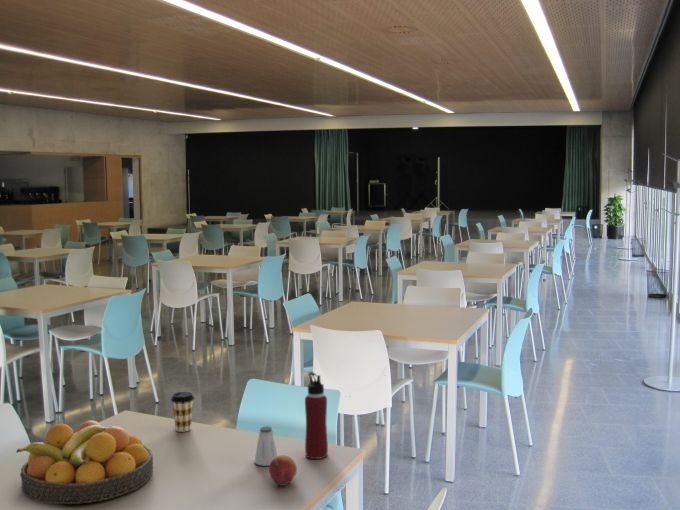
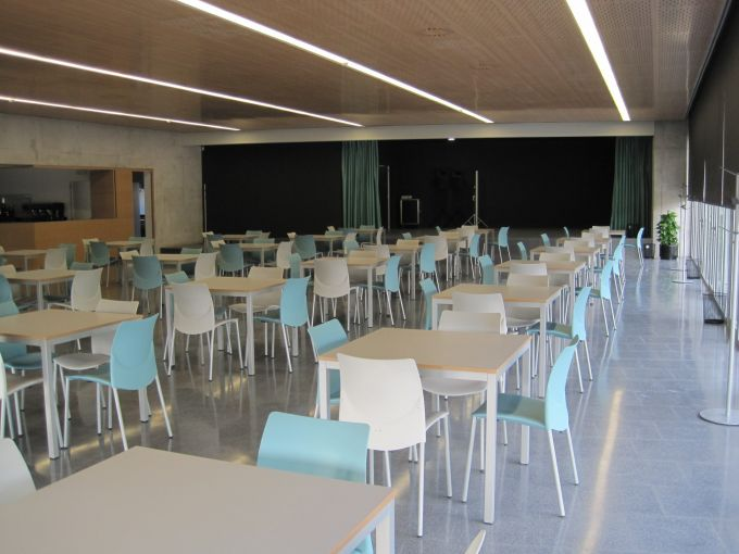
- saltshaker [253,425,279,467]
- water bottle [304,371,329,460]
- fruit [268,454,298,486]
- fruit bowl [15,420,154,505]
- coffee cup [170,391,195,433]
